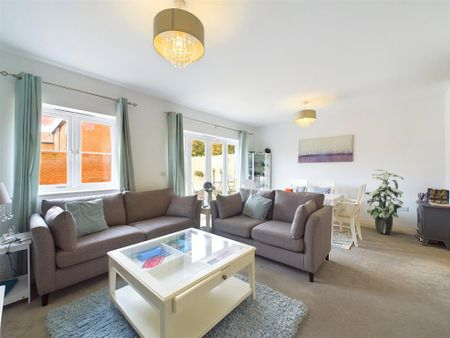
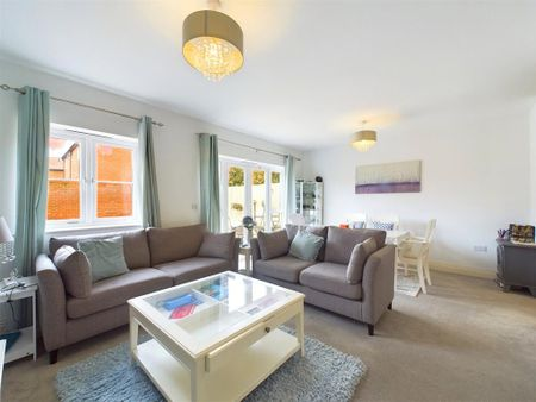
- indoor plant [364,168,405,235]
